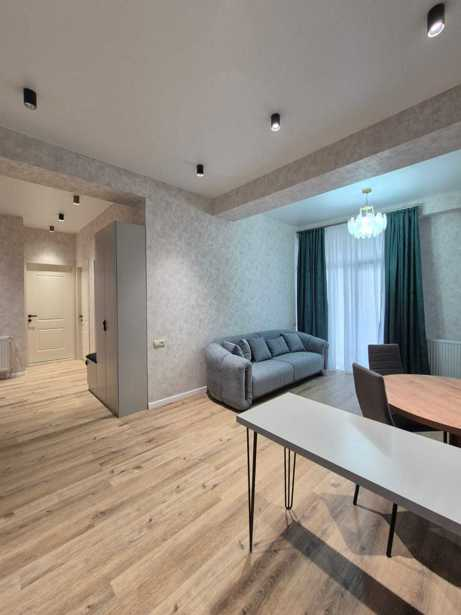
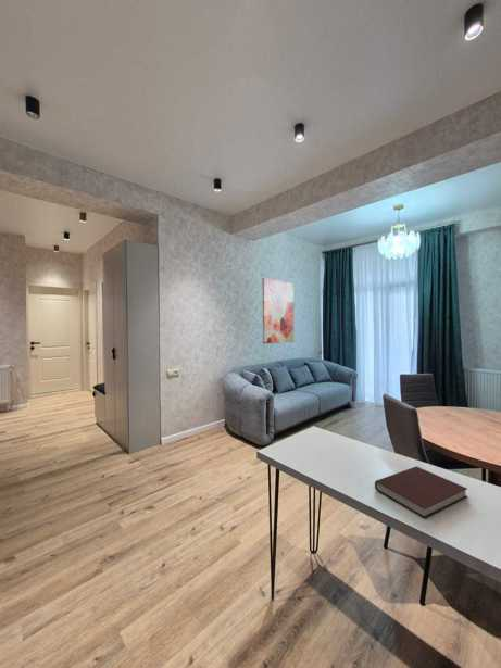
+ wall art [261,277,295,344]
+ notebook [374,465,468,519]
